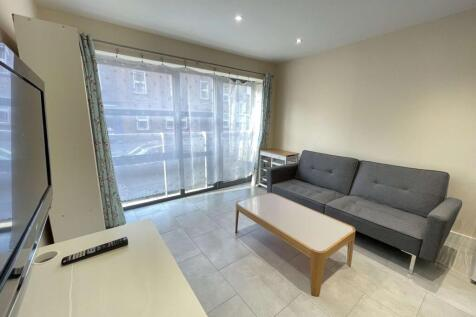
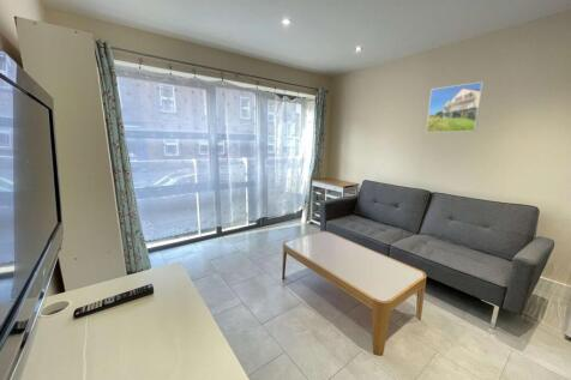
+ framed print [425,80,485,133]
